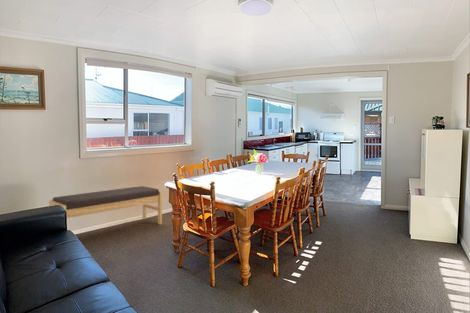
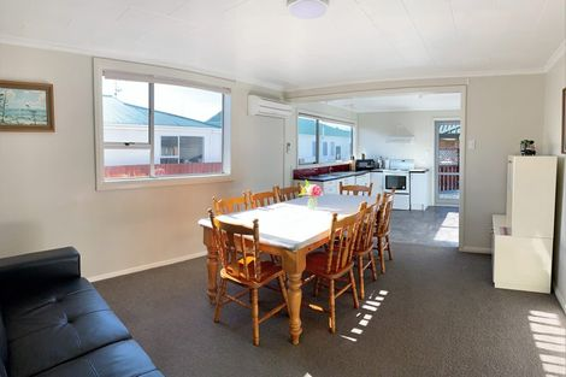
- bench [48,185,163,225]
